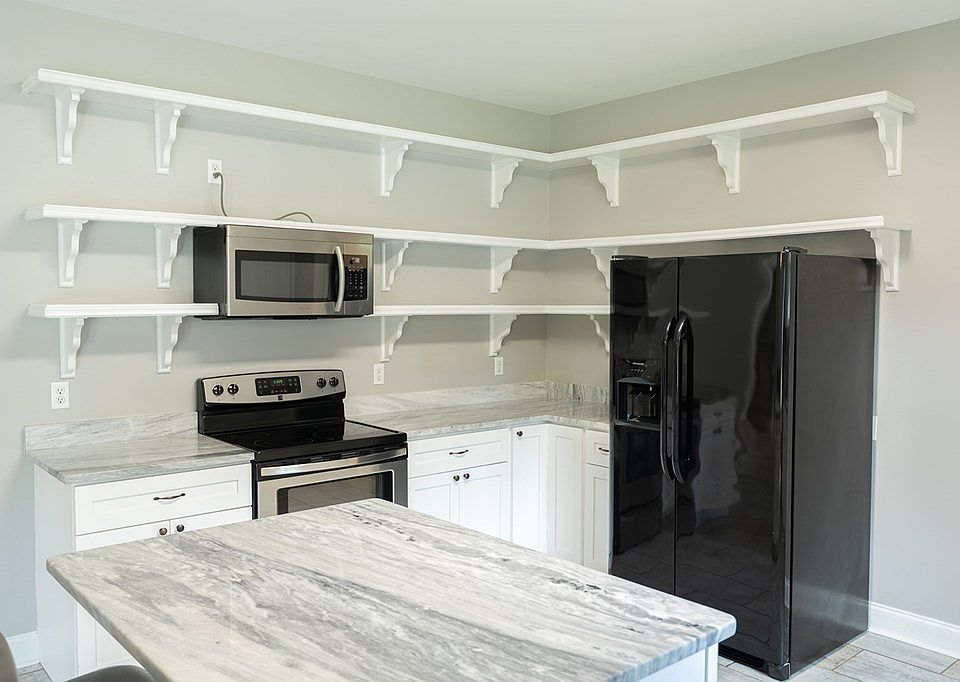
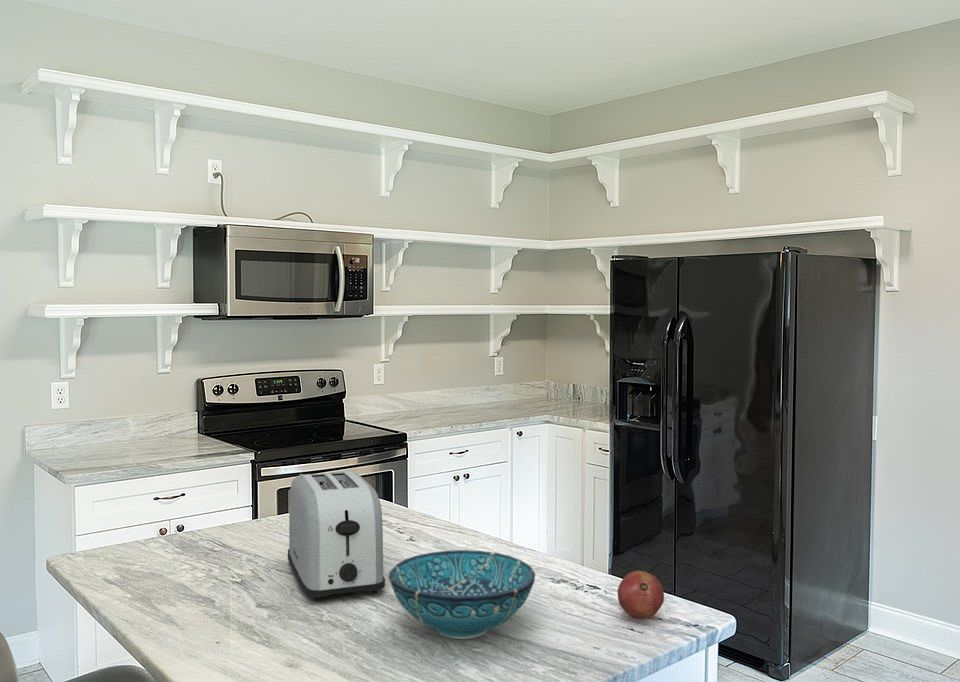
+ toaster [287,470,386,601]
+ bowl [388,549,536,640]
+ fruit [617,570,665,619]
